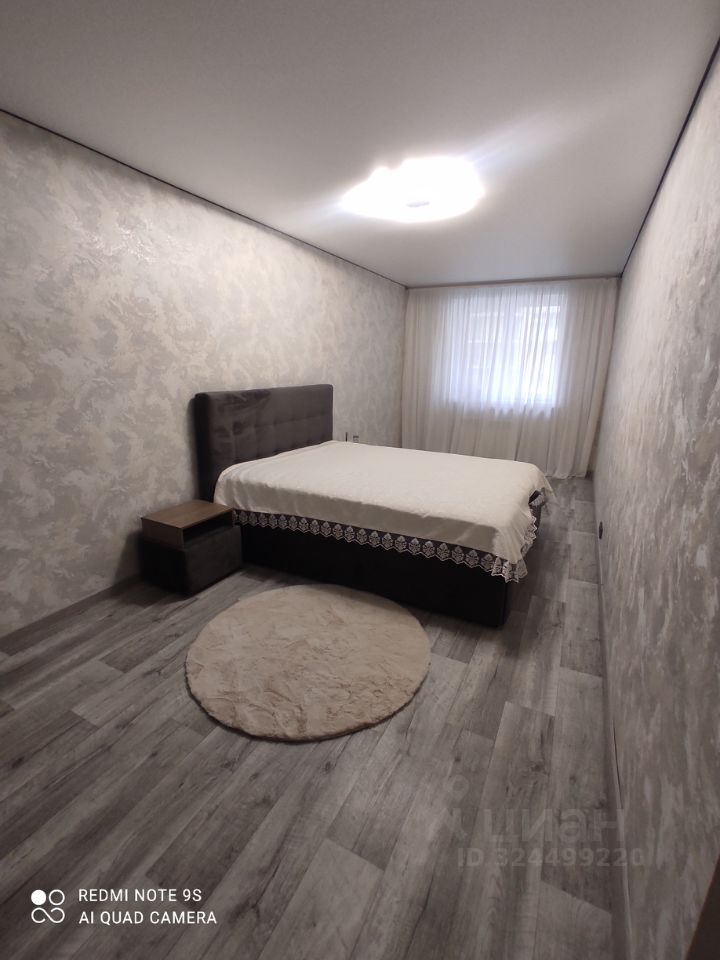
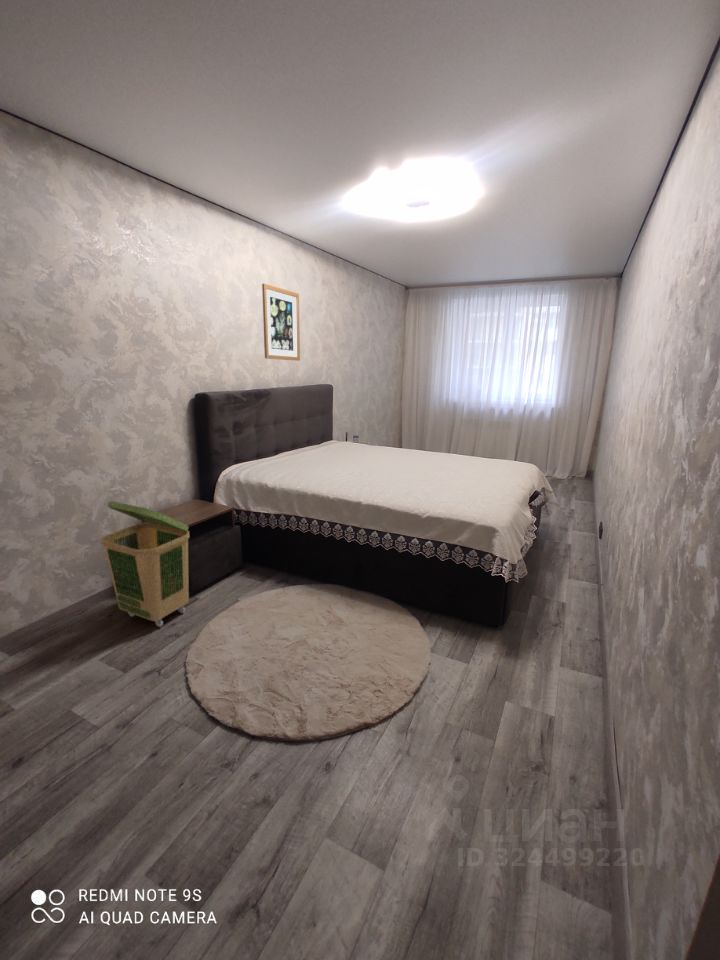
+ laundry basket [100,500,190,628]
+ wall art [261,283,301,362]
